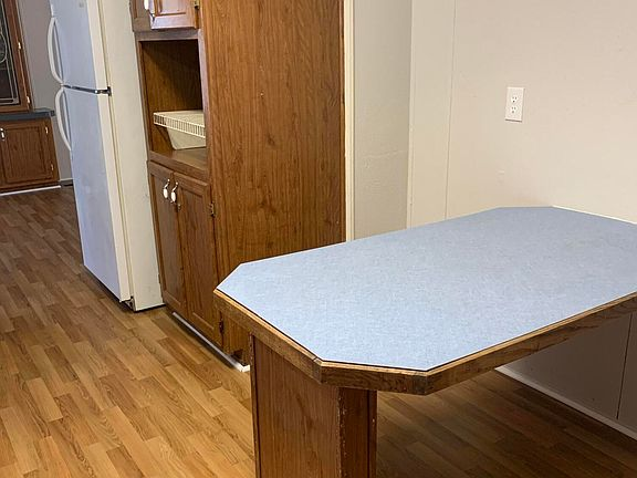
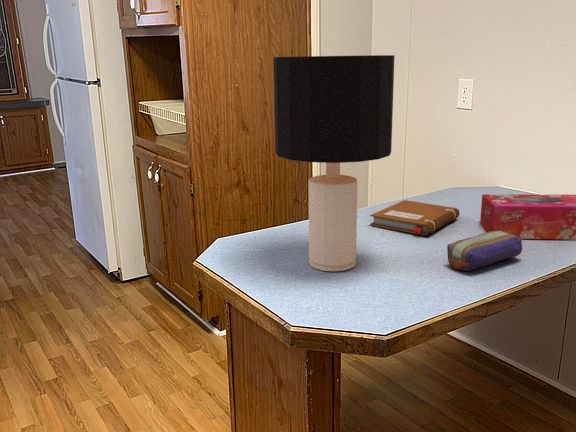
+ tissue box [479,193,576,240]
+ notebook [369,199,460,236]
+ desk lamp [272,54,396,272]
+ pencil case [446,231,523,272]
